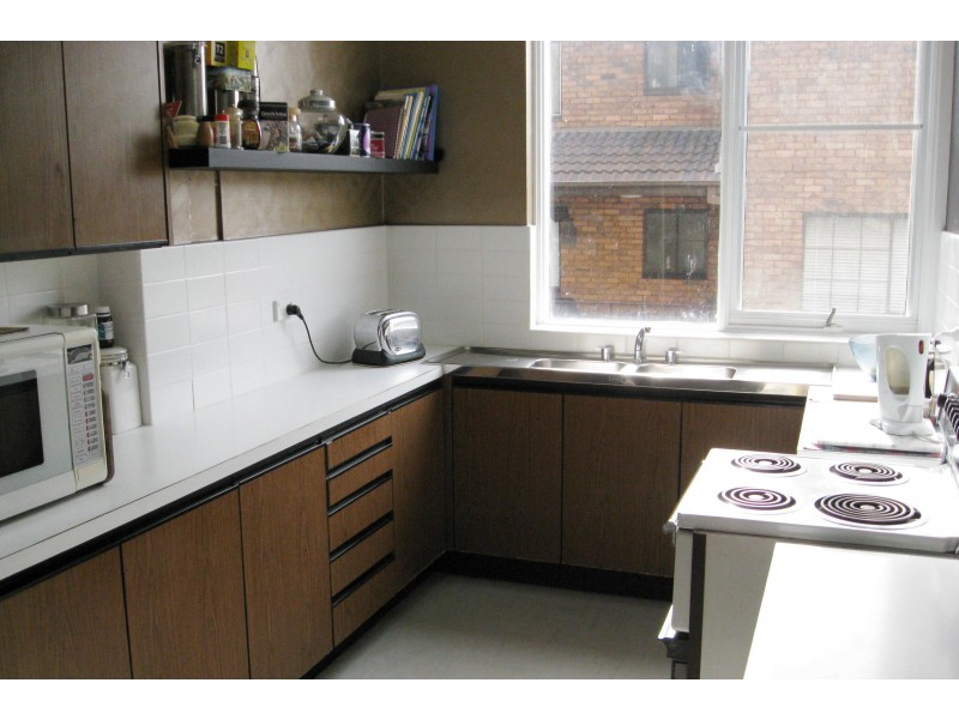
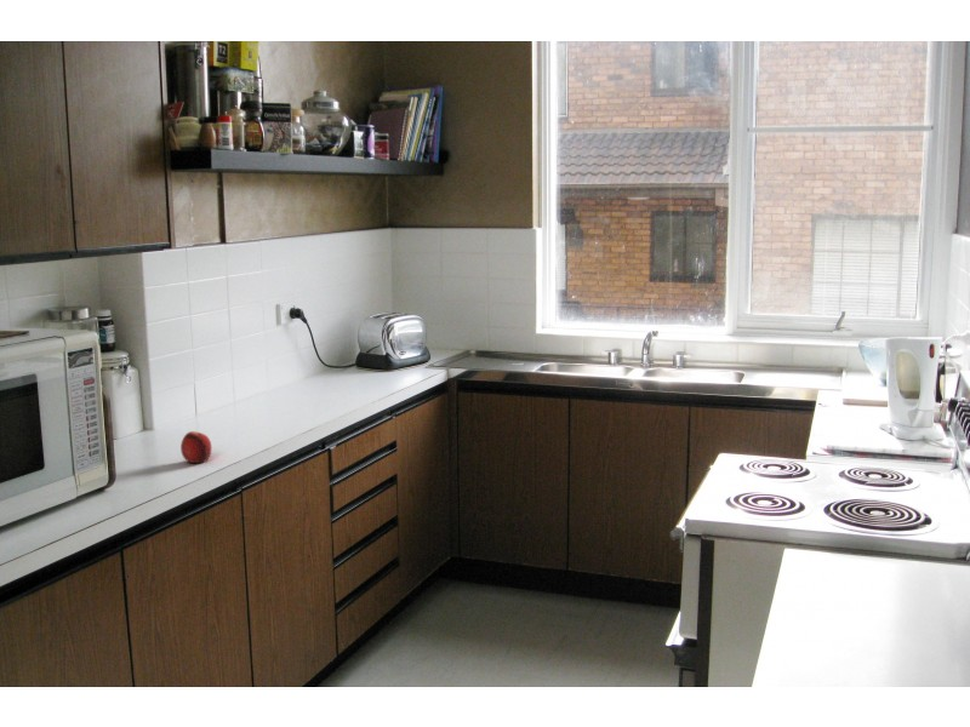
+ fruit [179,430,212,464]
